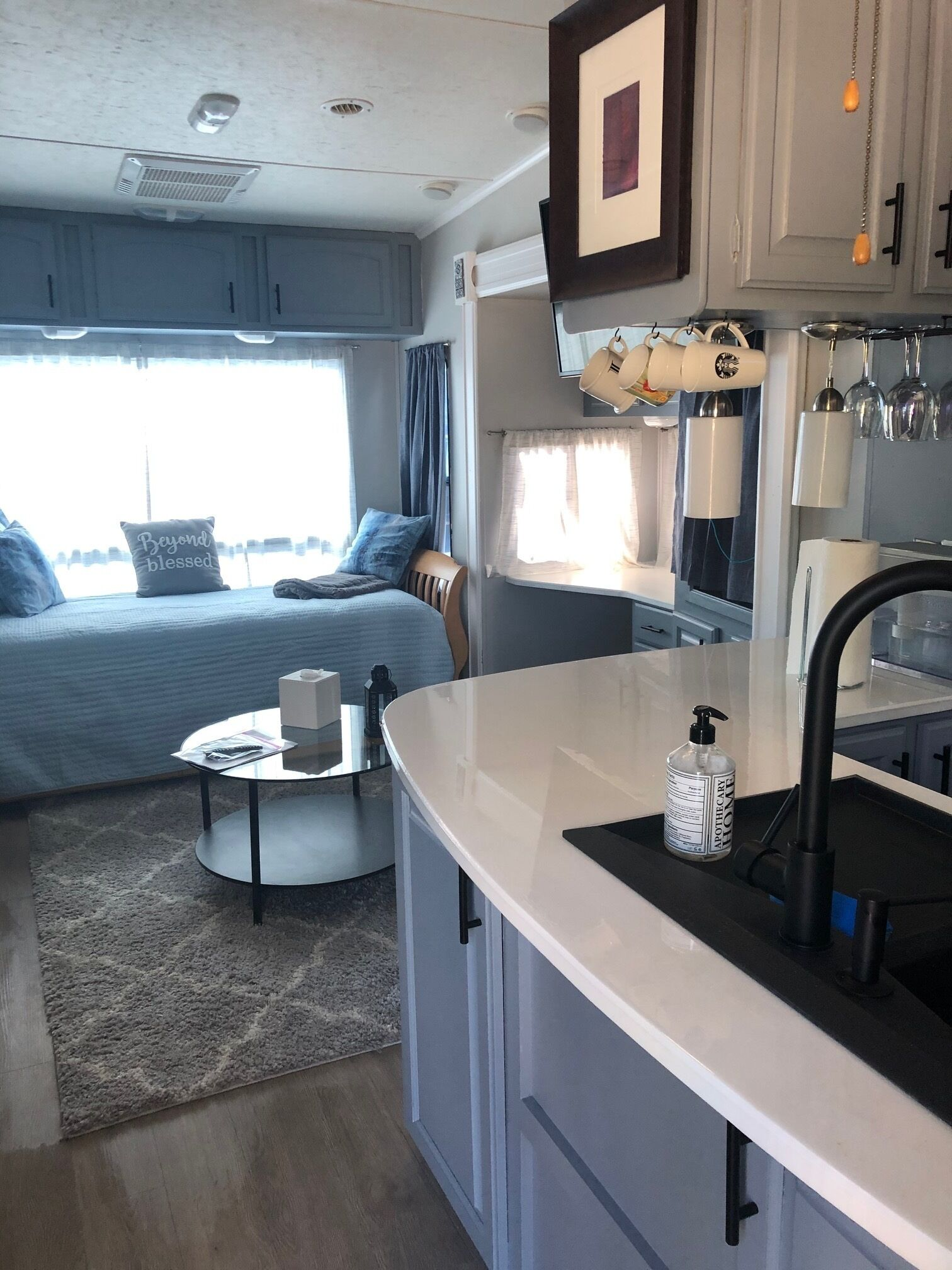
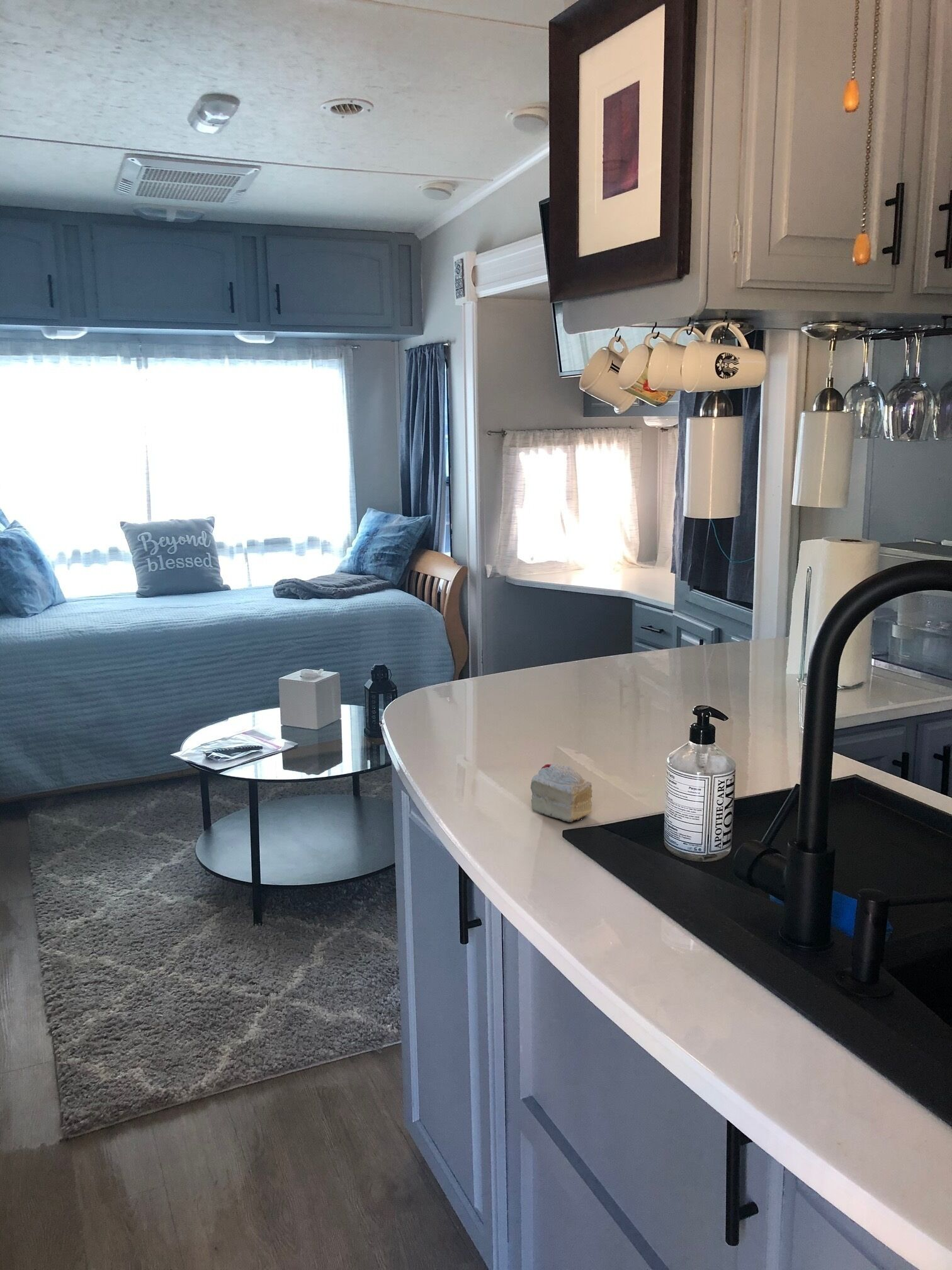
+ cake slice [530,763,593,823]
